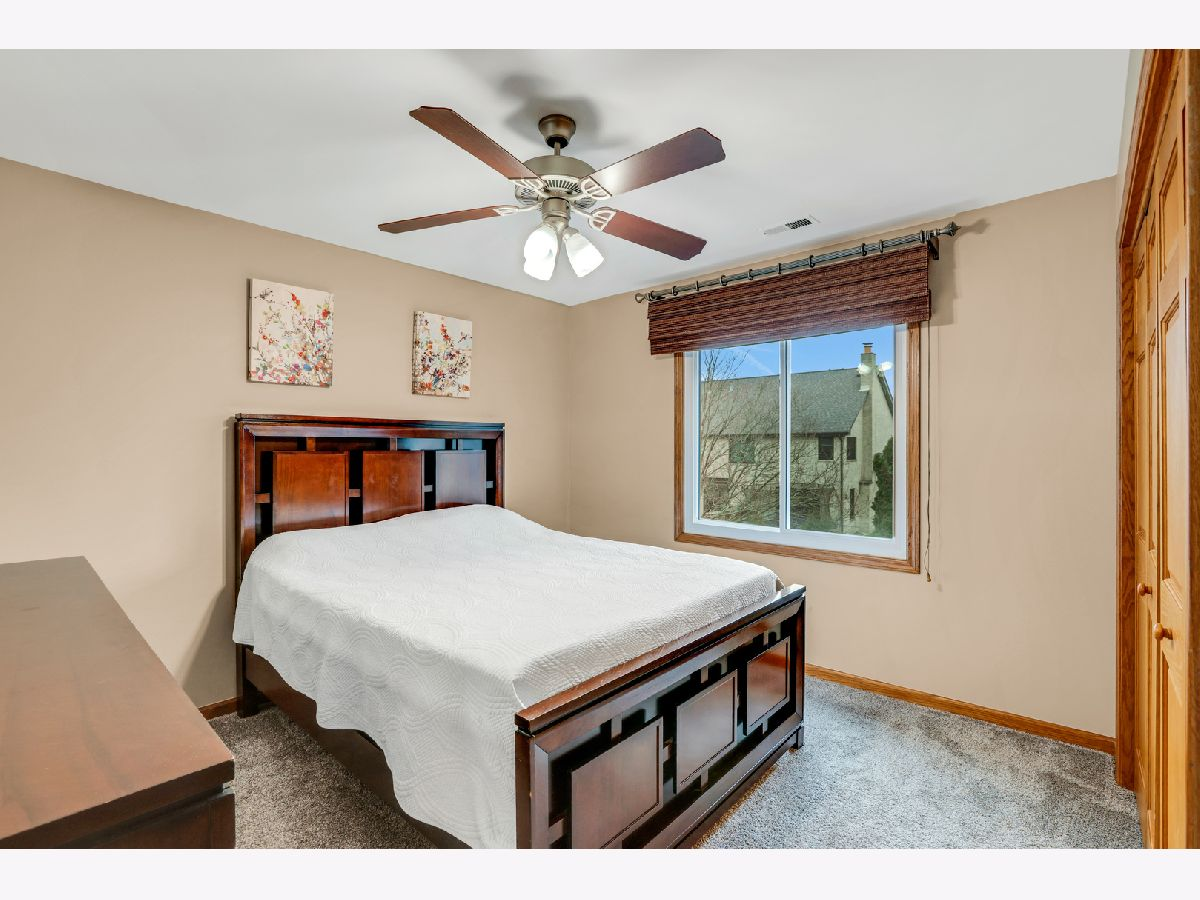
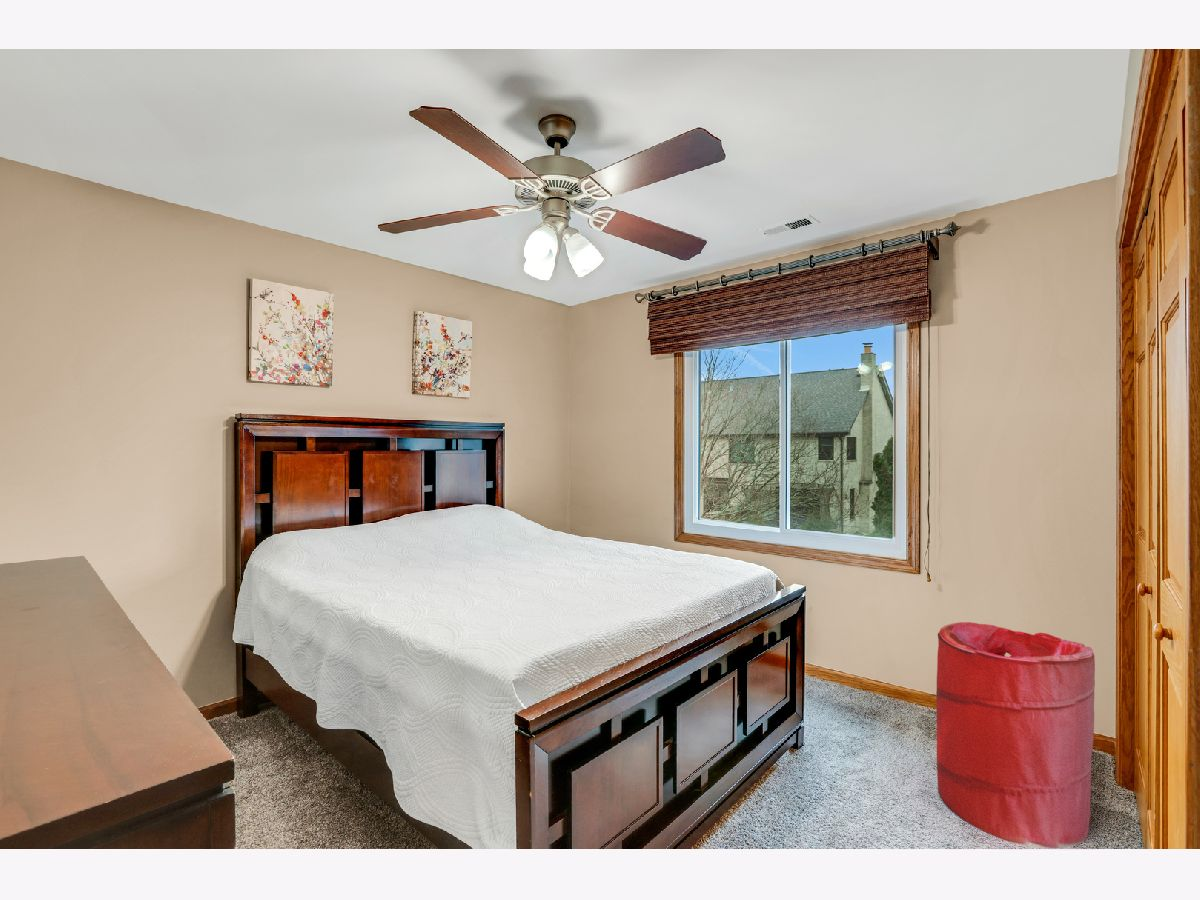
+ laundry hamper [935,621,1096,850]
